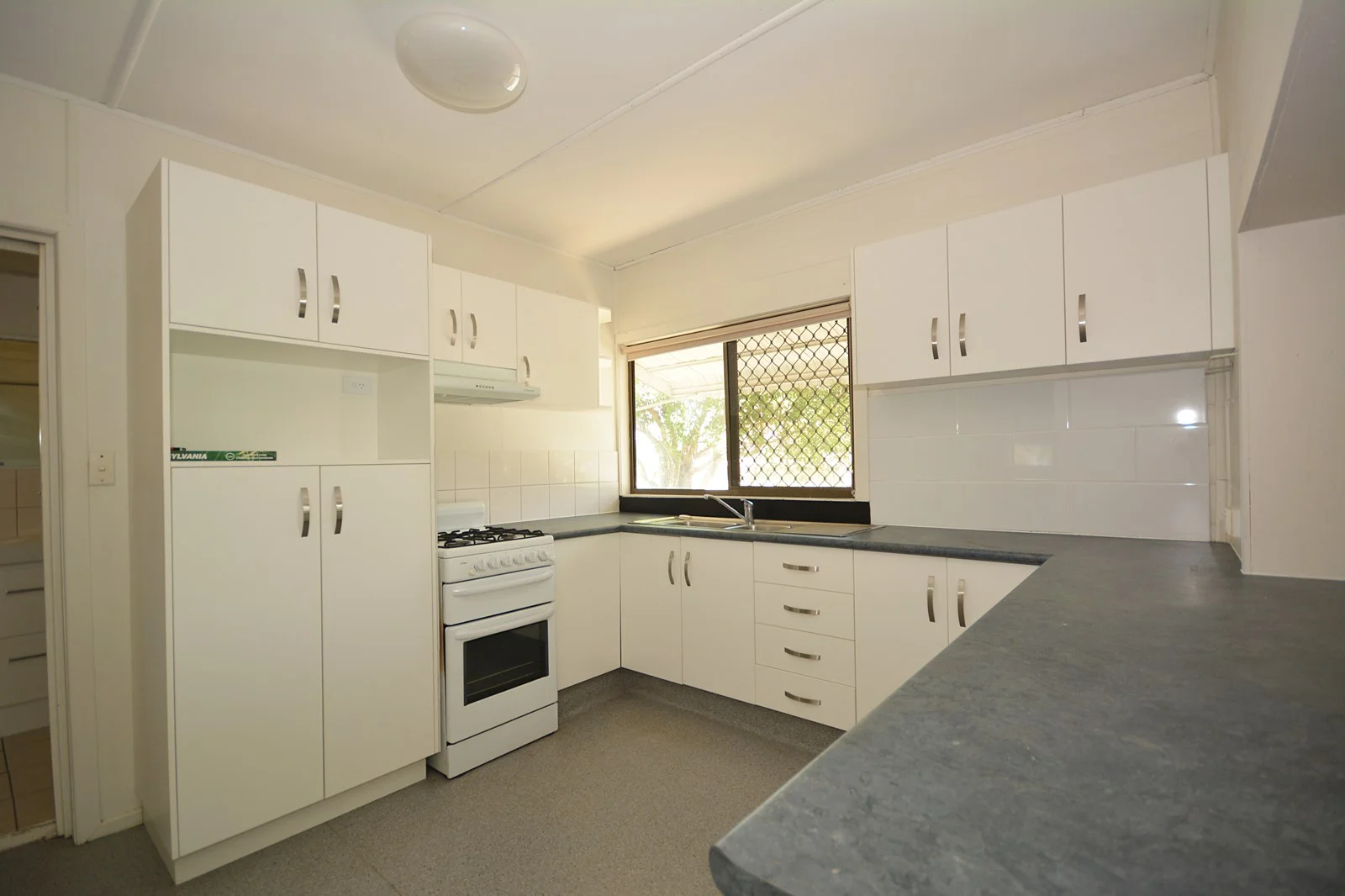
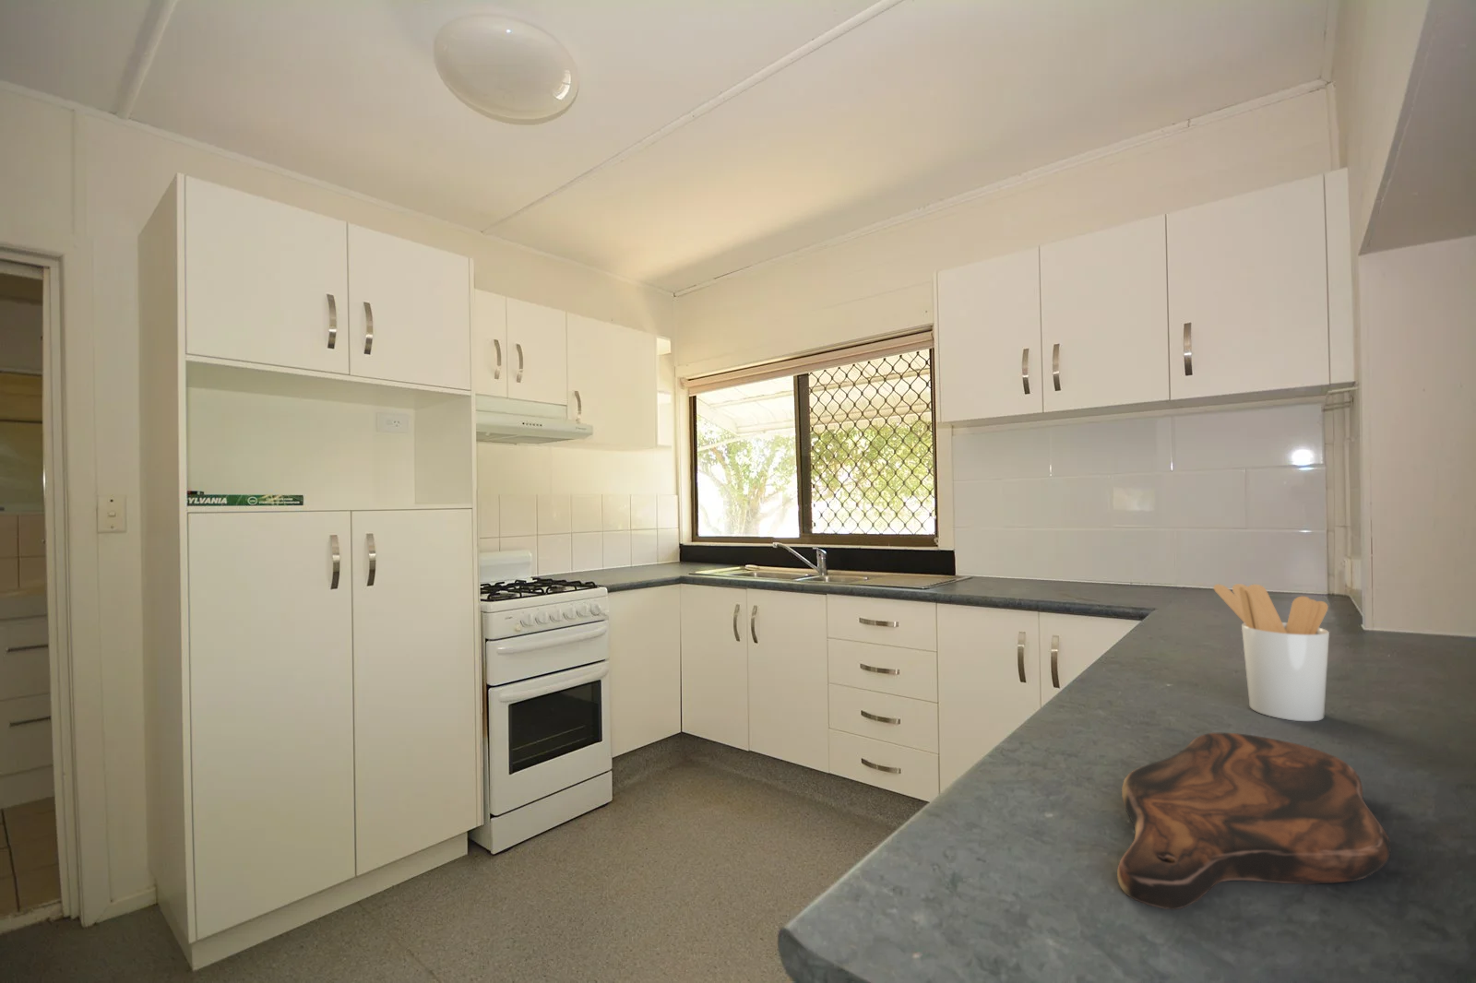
+ cutting board [1116,732,1393,911]
+ utensil holder [1213,583,1330,722]
